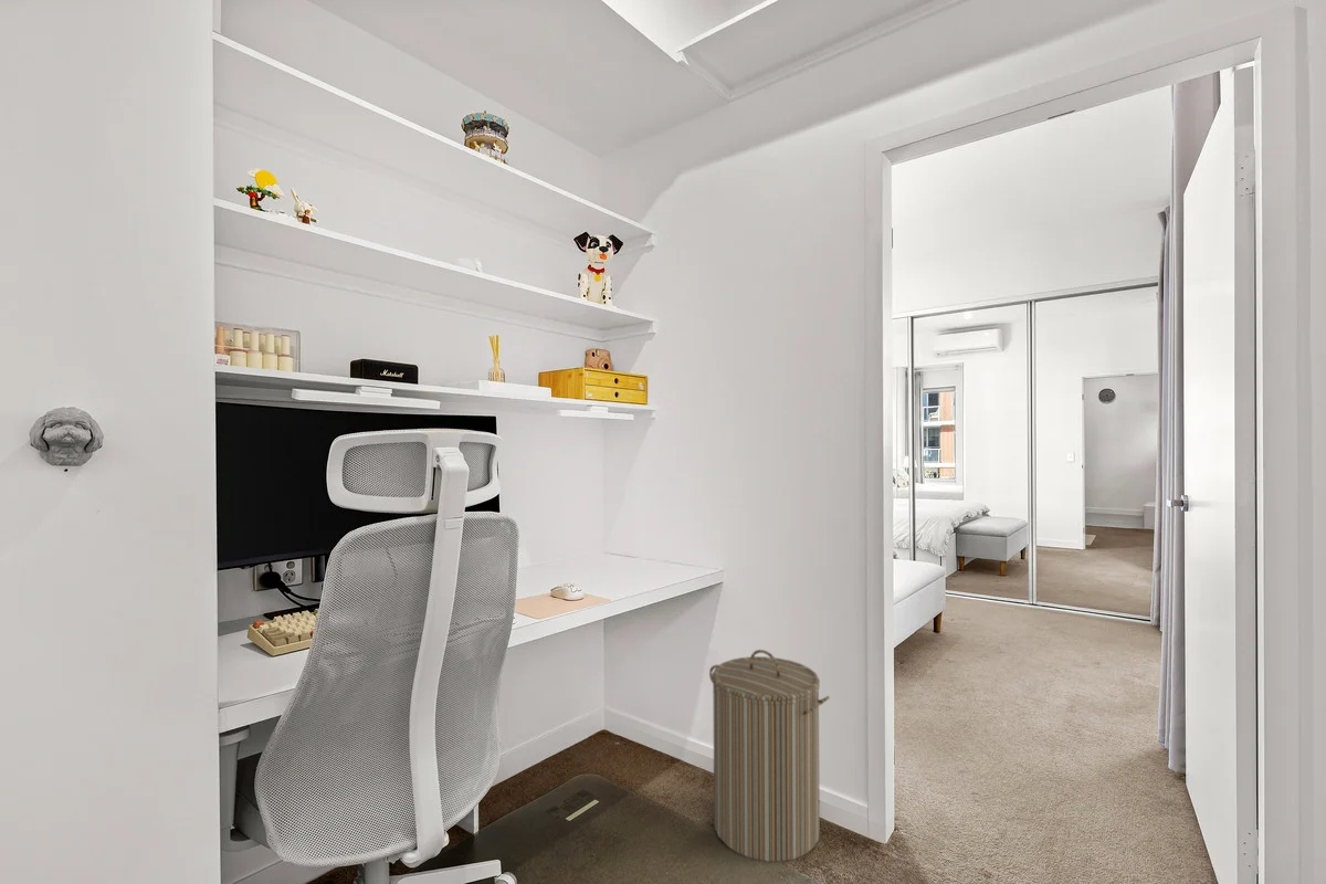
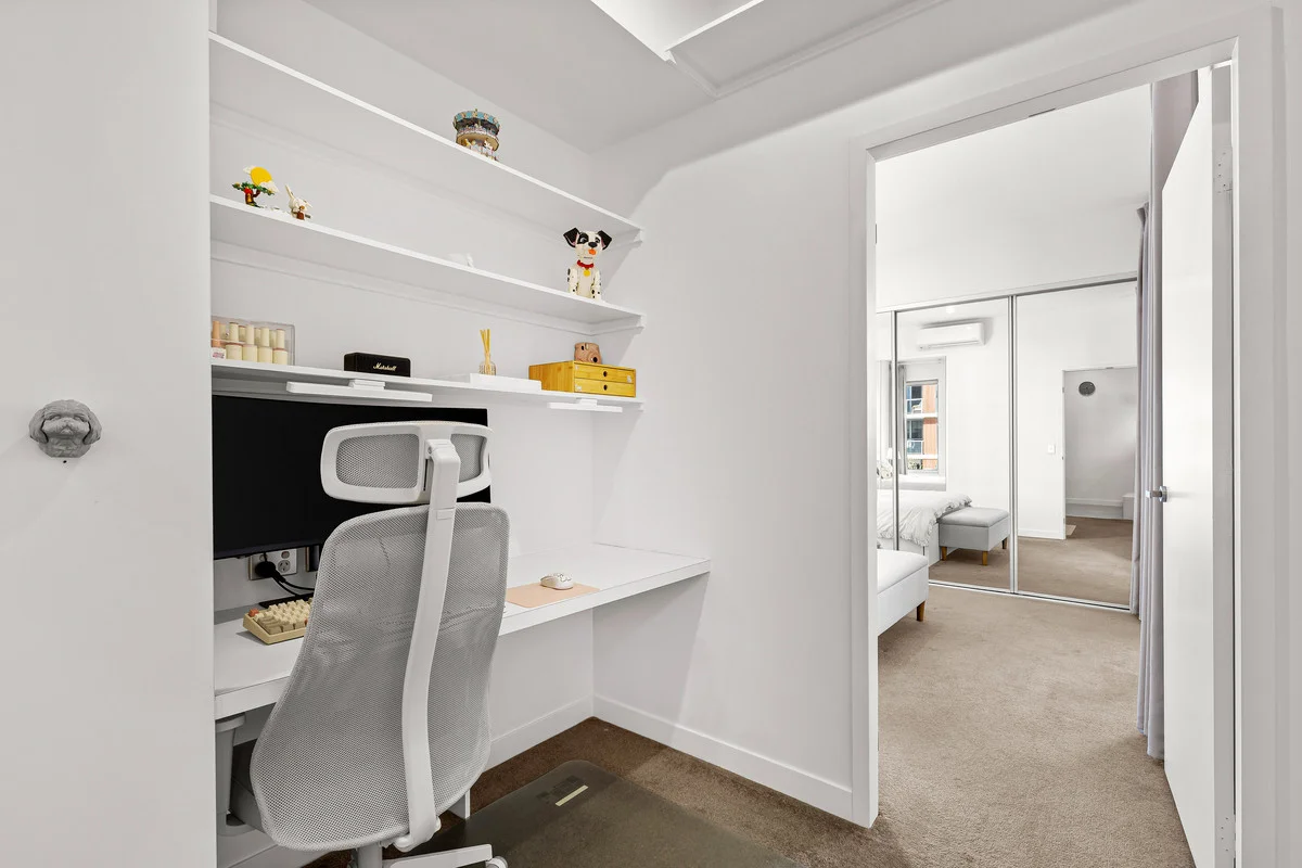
- laundry hamper [708,649,831,863]
